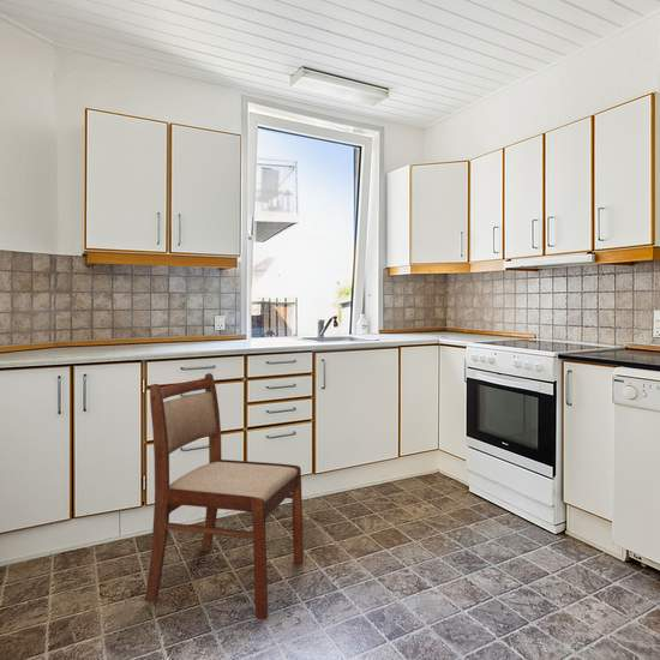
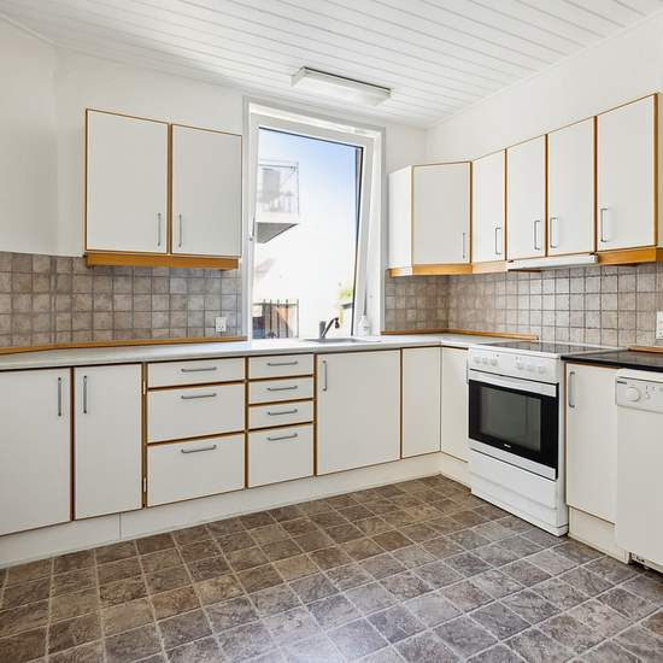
- dining chair [144,372,305,622]
